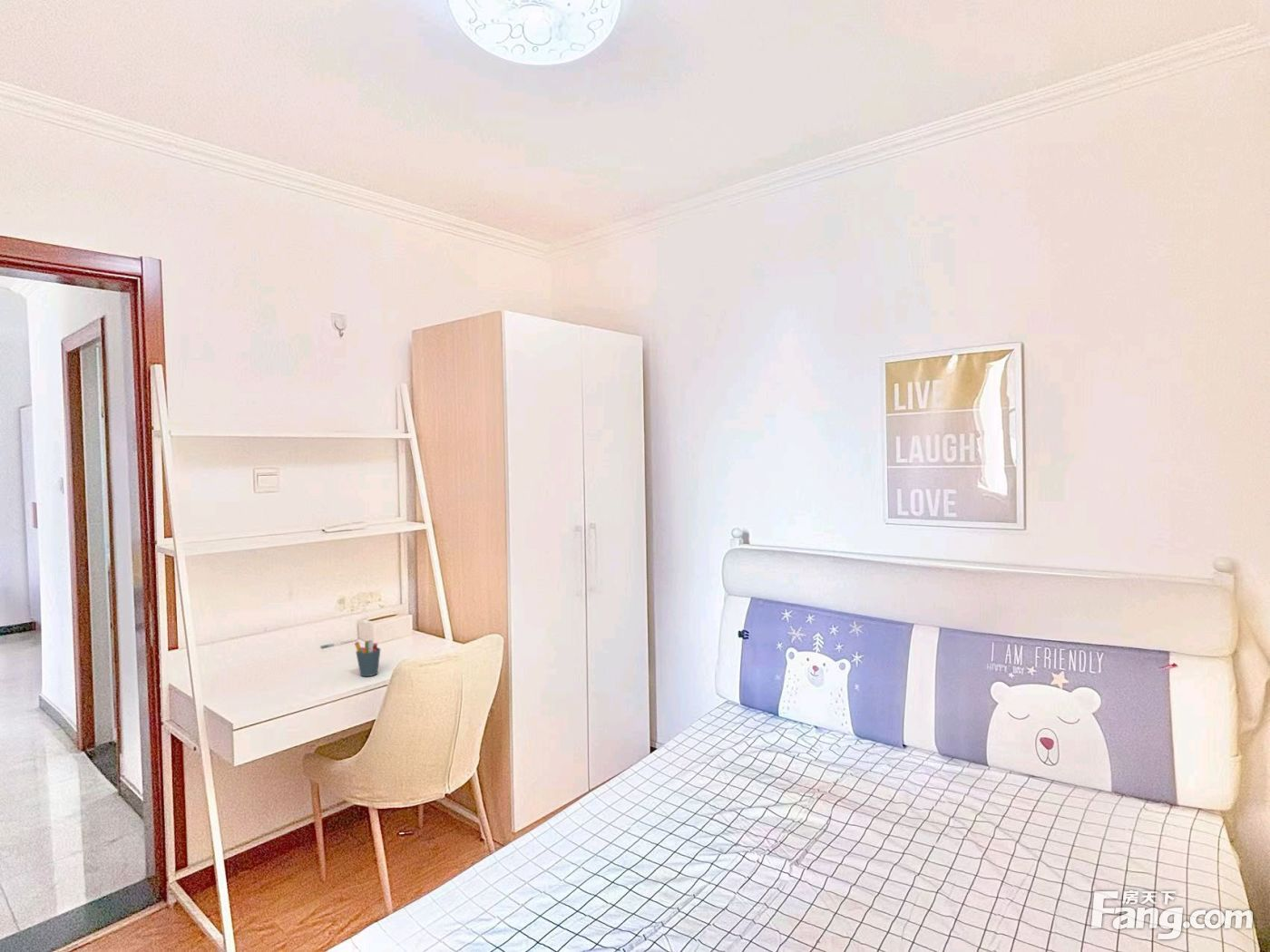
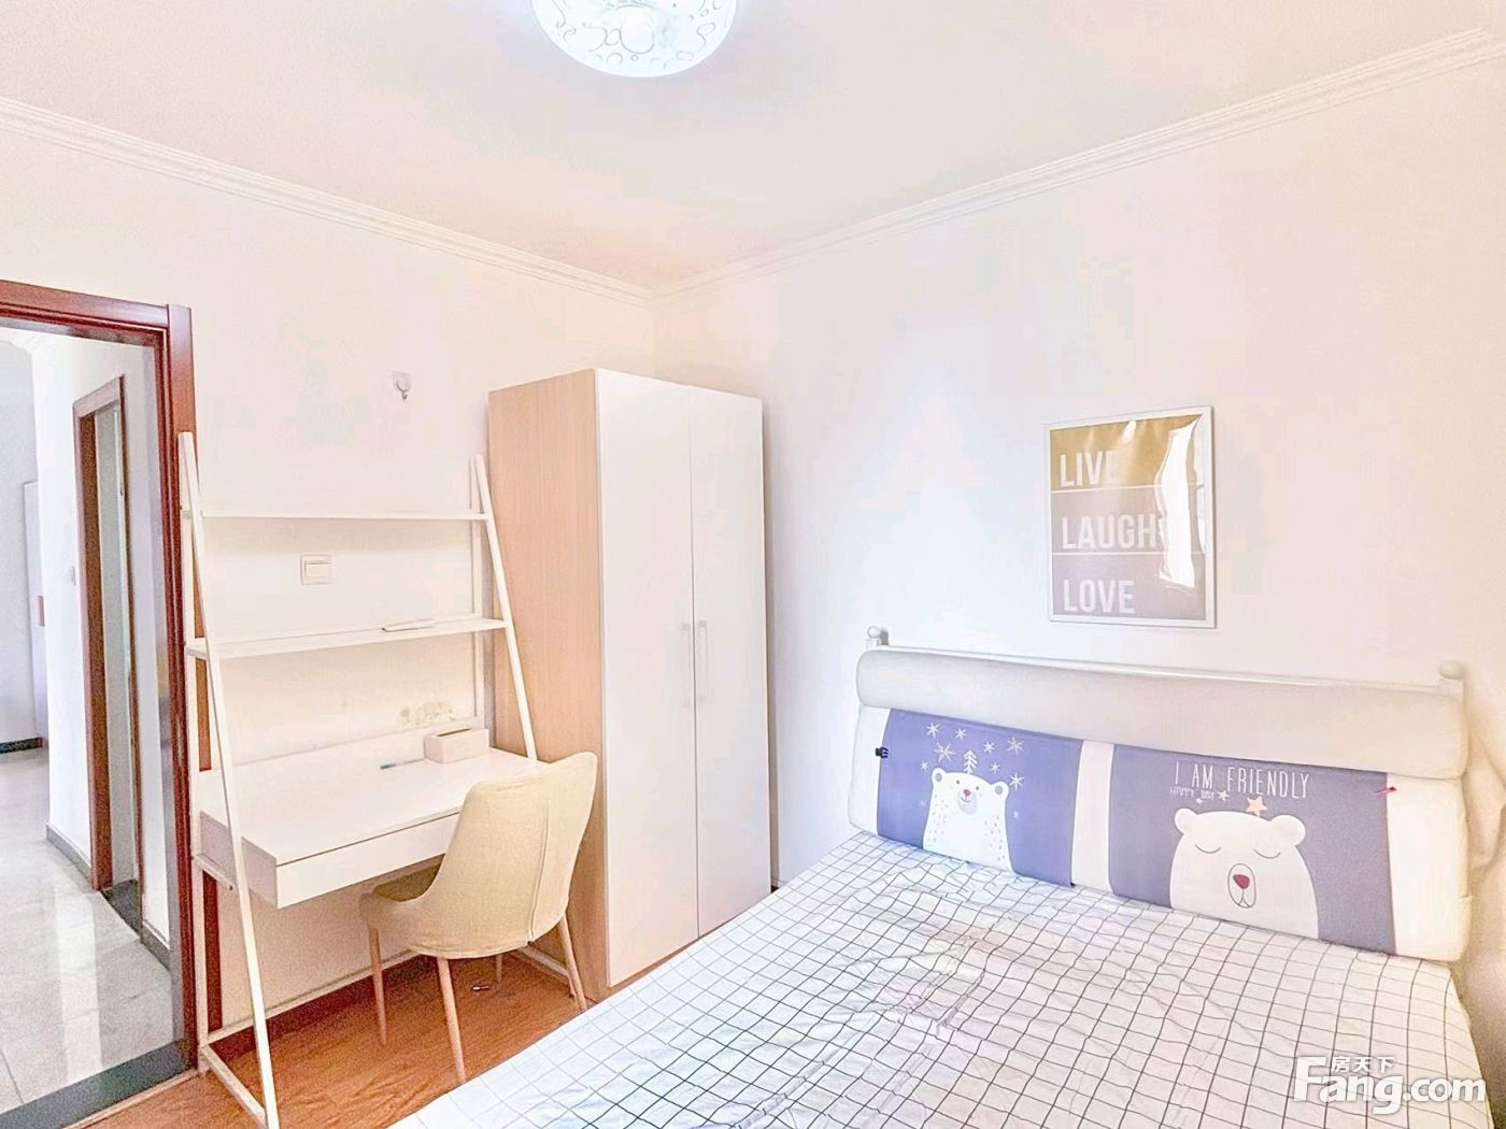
- pen holder [354,639,381,677]
